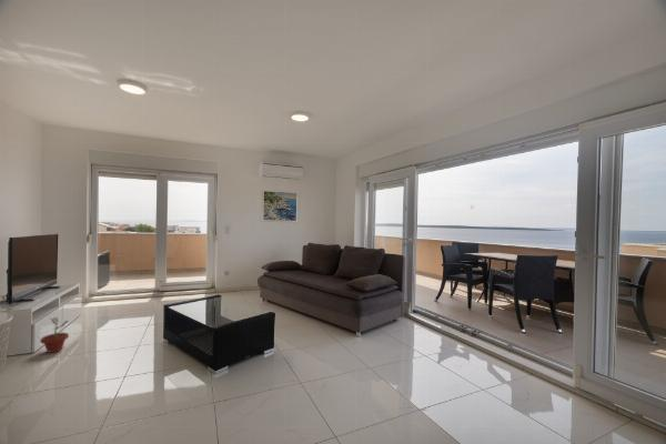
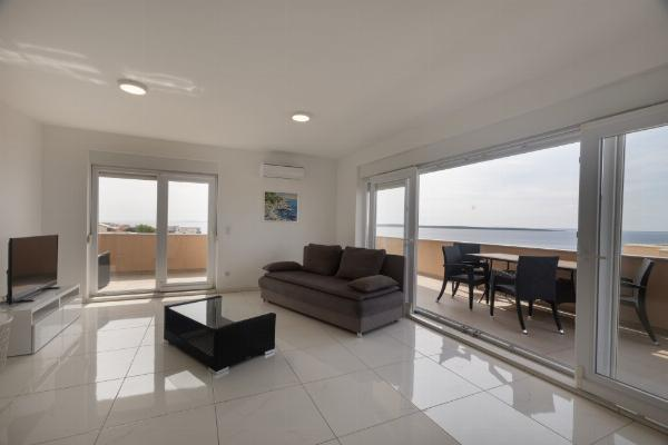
- potted plant [39,316,70,354]
